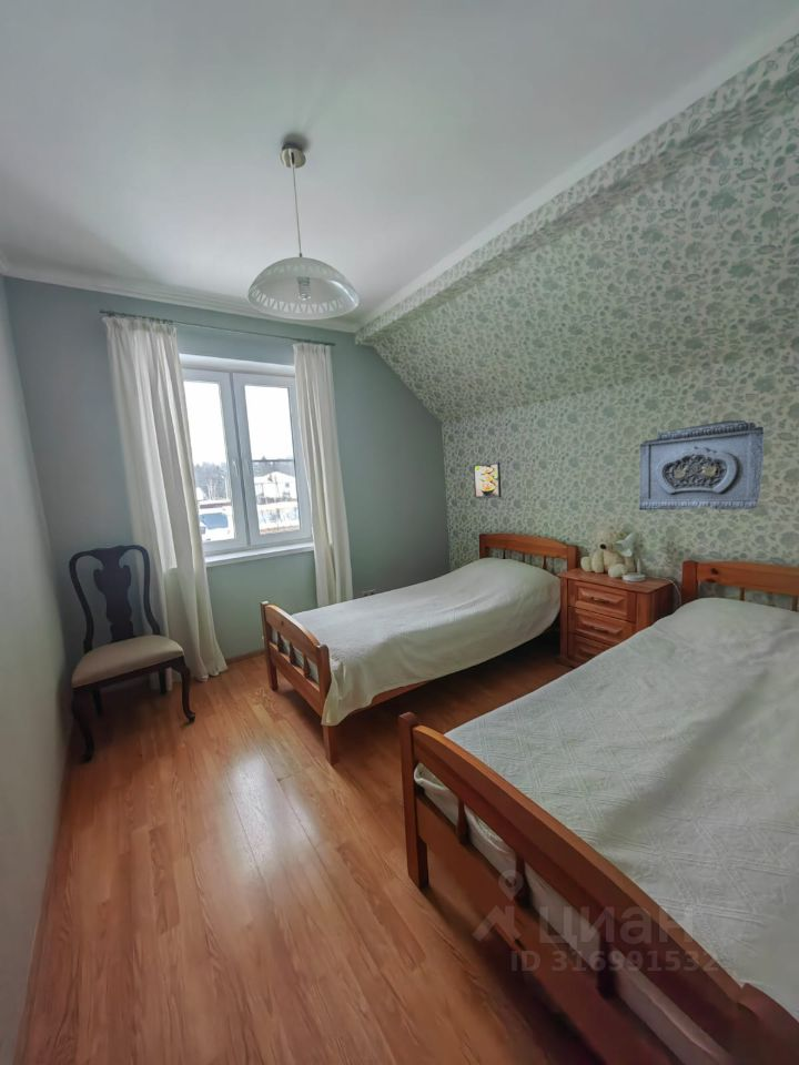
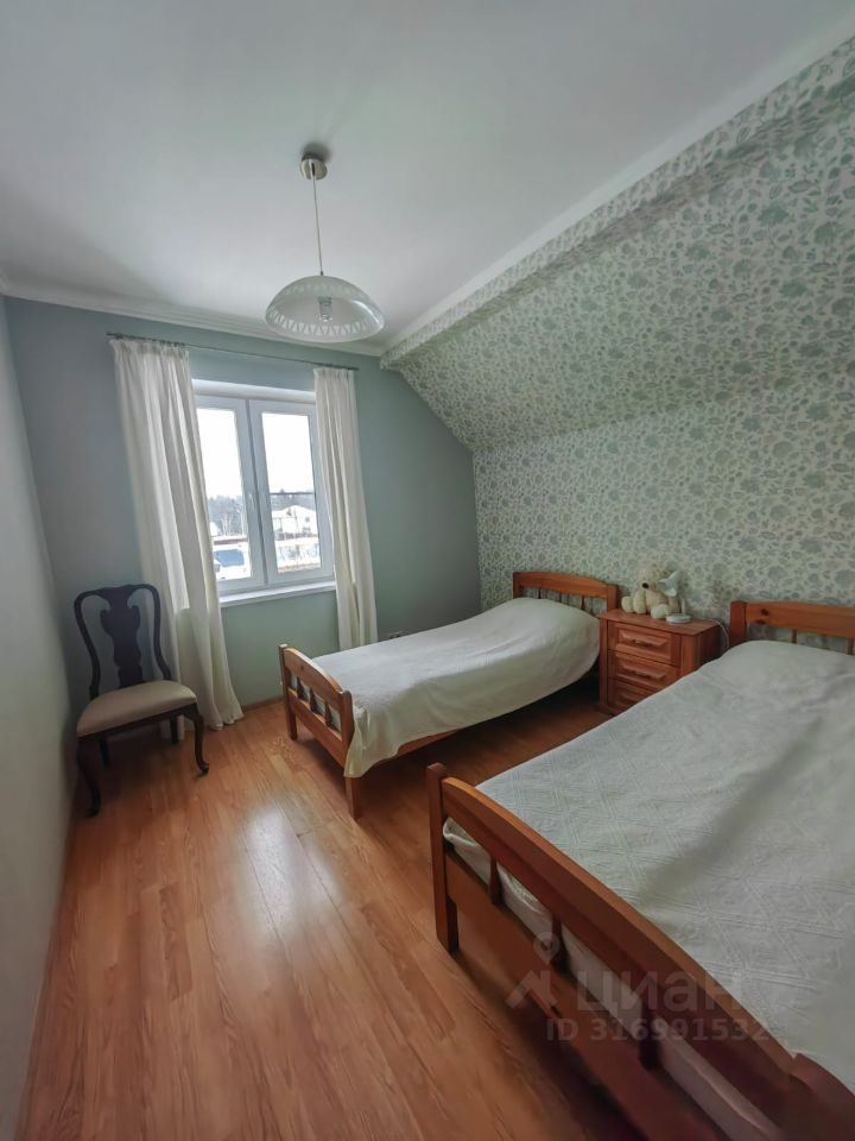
- relief panel [637,419,766,511]
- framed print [472,462,503,499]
